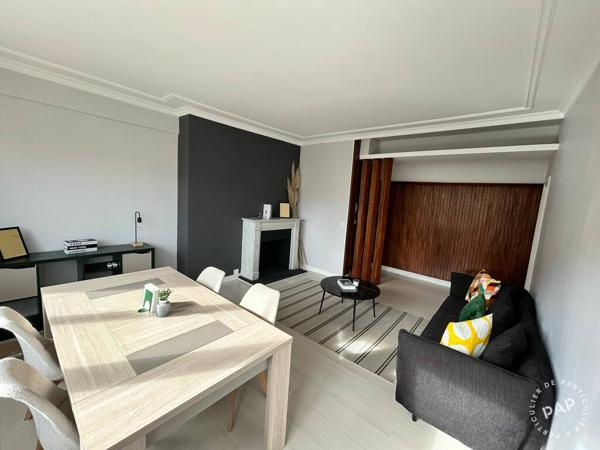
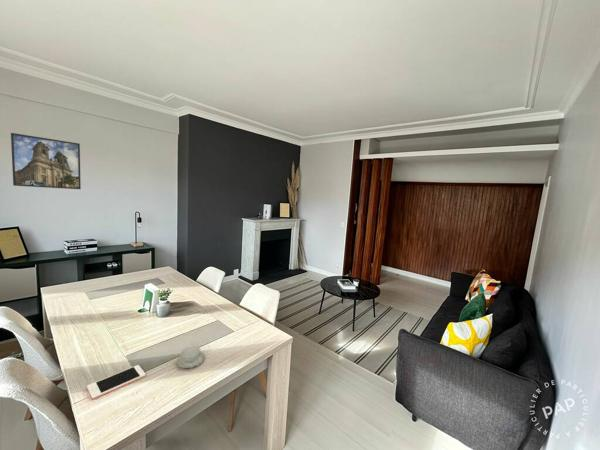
+ chinaware [175,345,205,369]
+ cell phone [86,364,146,400]
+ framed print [10,132,82,190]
